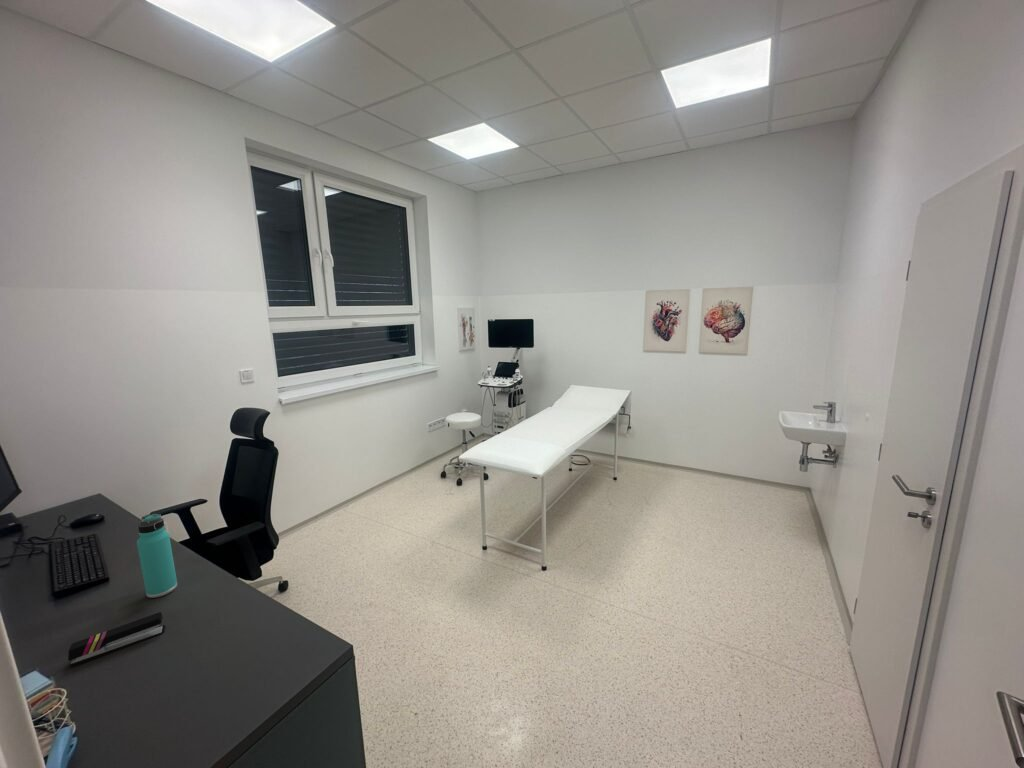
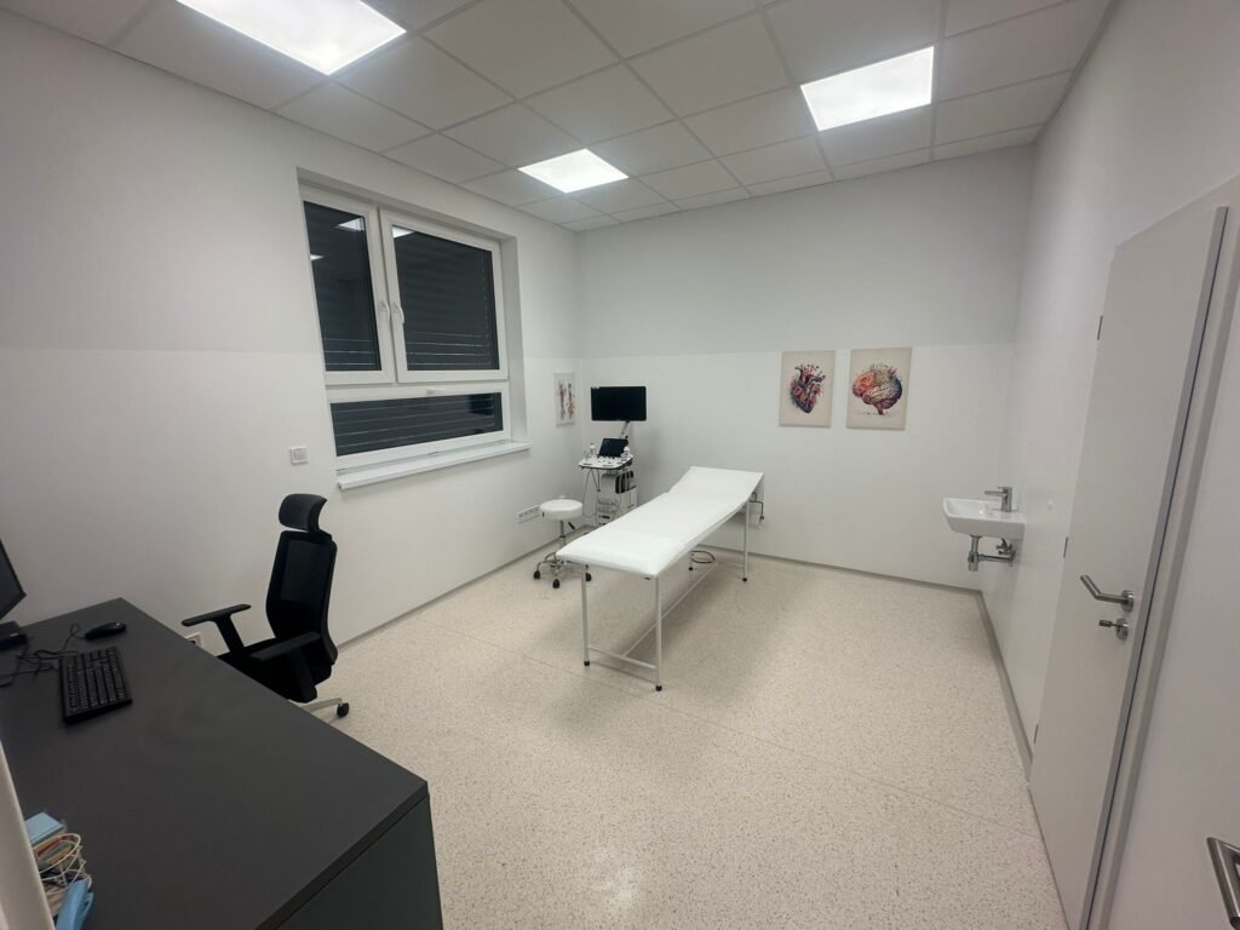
- stapler [67,611,166,668]
- thermos bottle [136,513,178,599]
